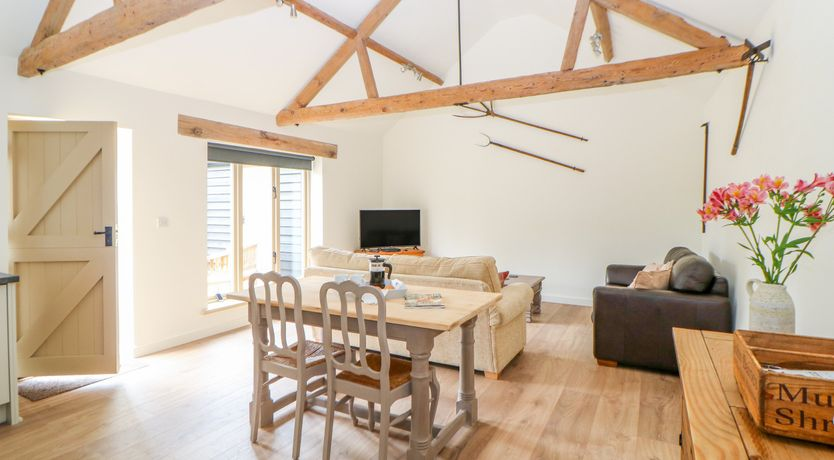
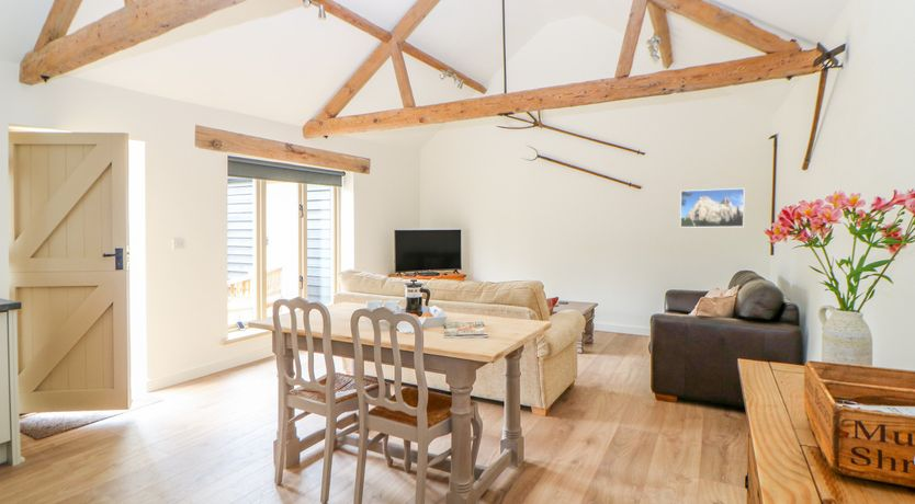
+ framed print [679,187,746,229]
